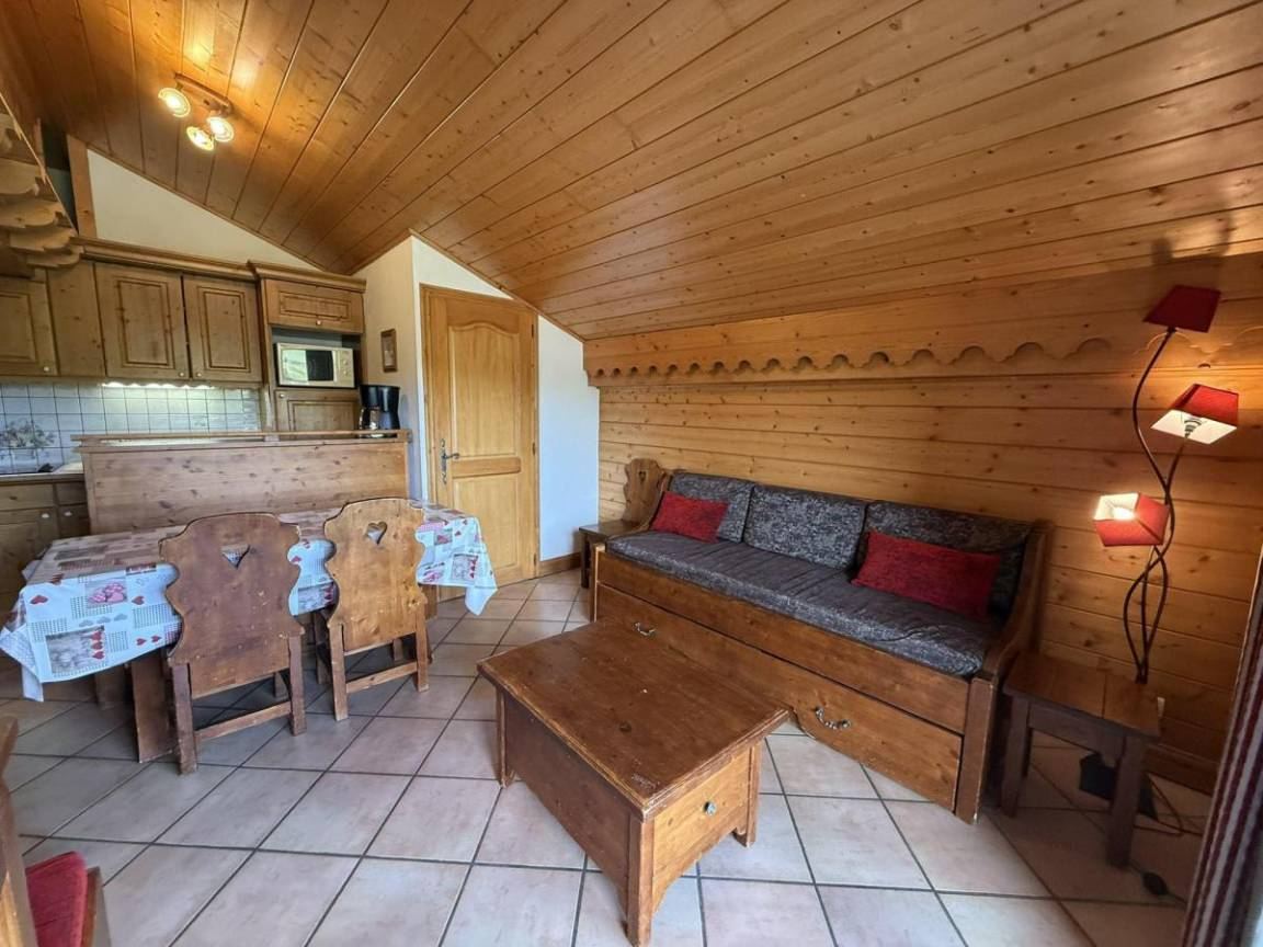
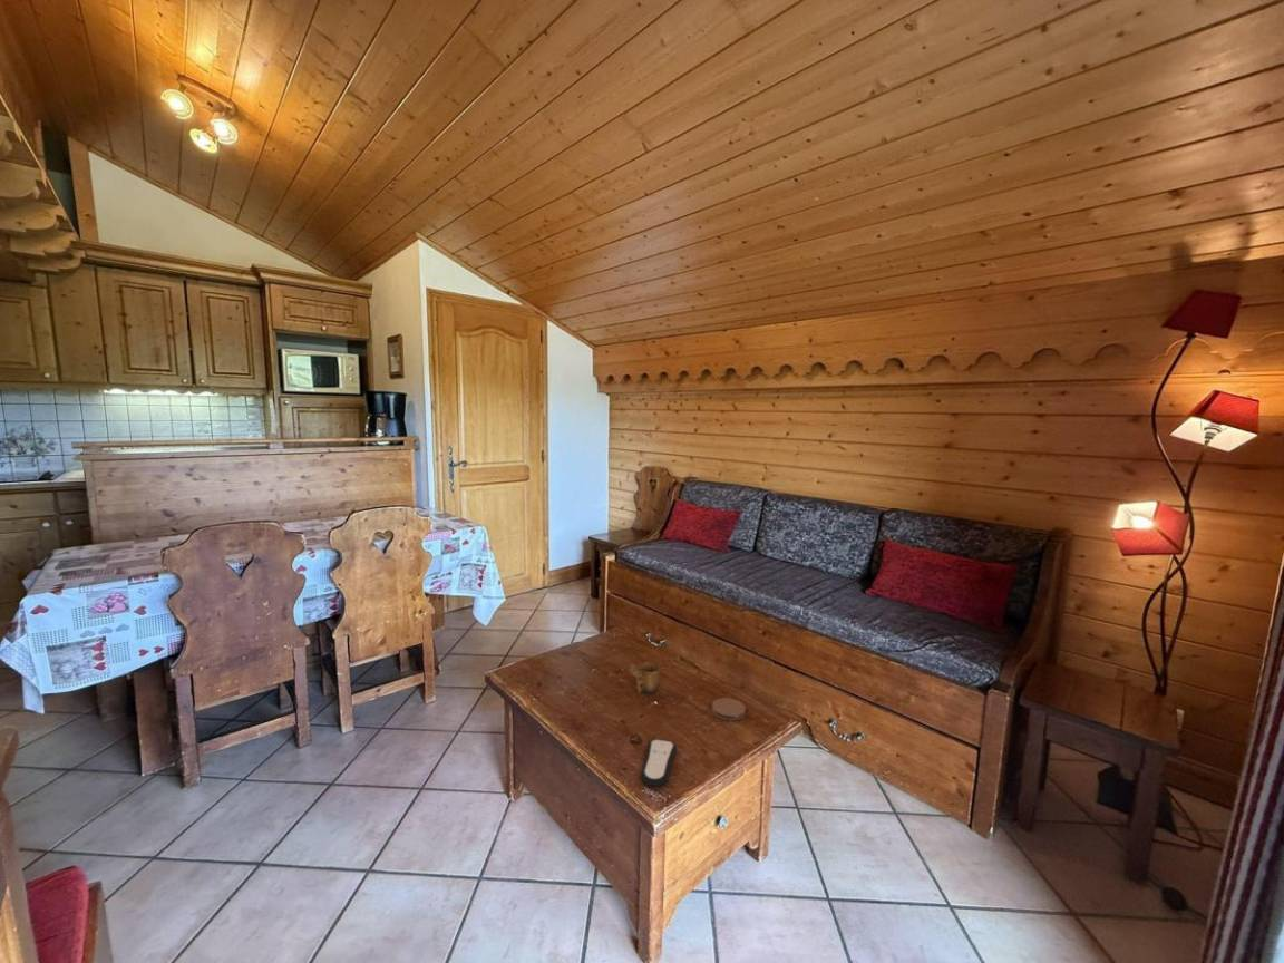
+ coaster [710,697,747,721]
+ mug [628,661,662,694]
+ remote control [640,738,678,788]
